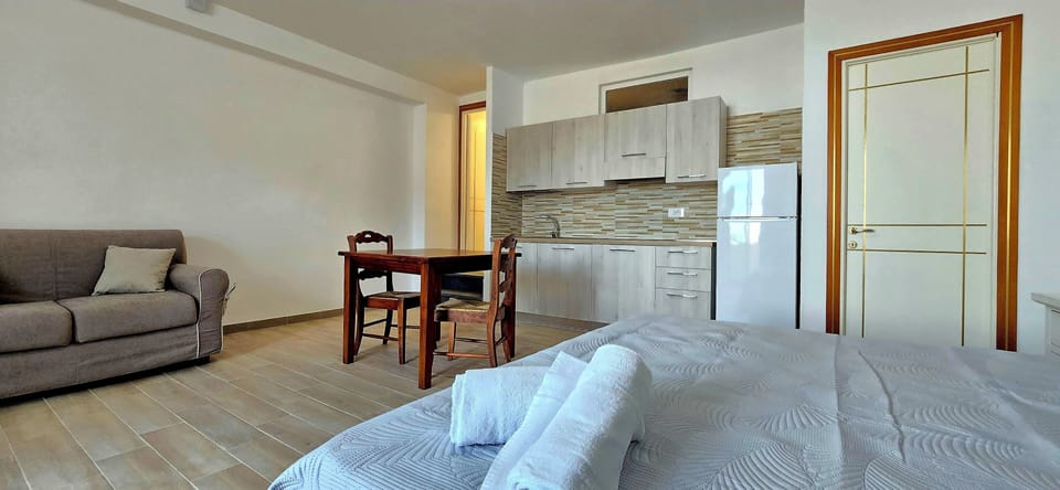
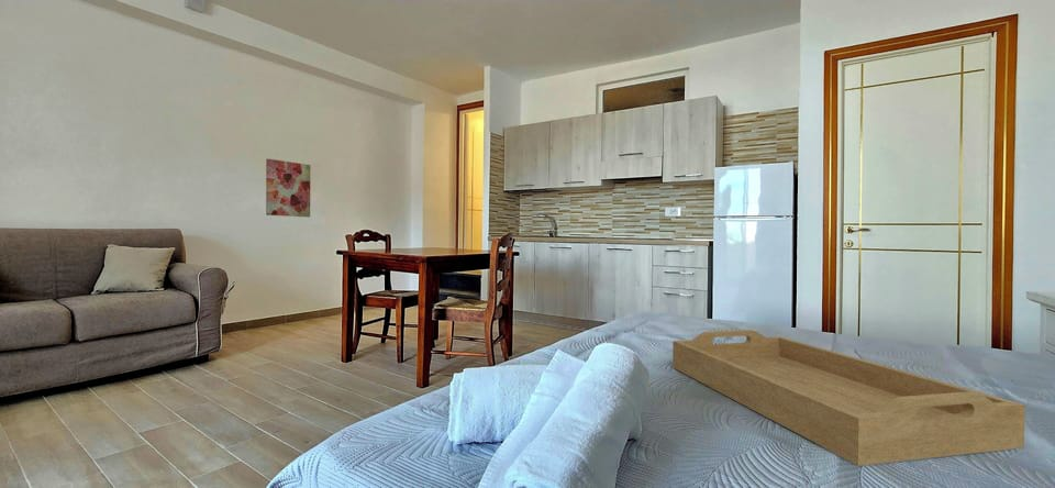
+ wall art [265,158,311,219]
+ serving tray [671,329,1026,467]
